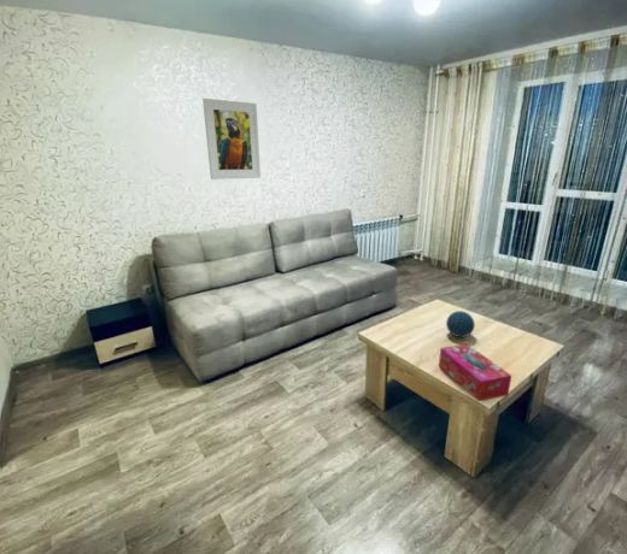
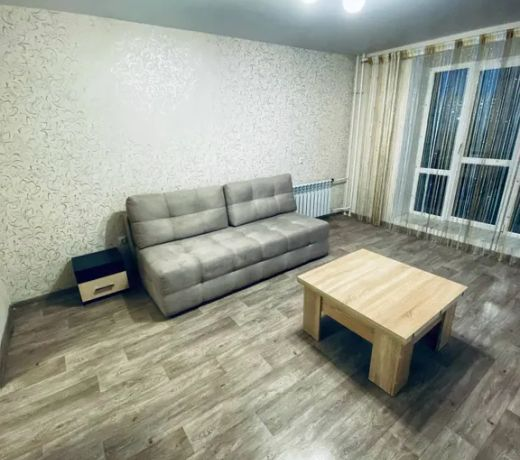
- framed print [201,98,262,181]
- decorative orb [445,310,476,338]
- tissue box [438,343,512,402]
